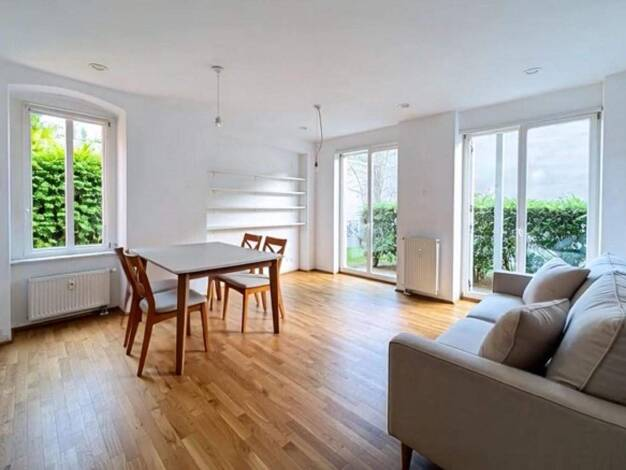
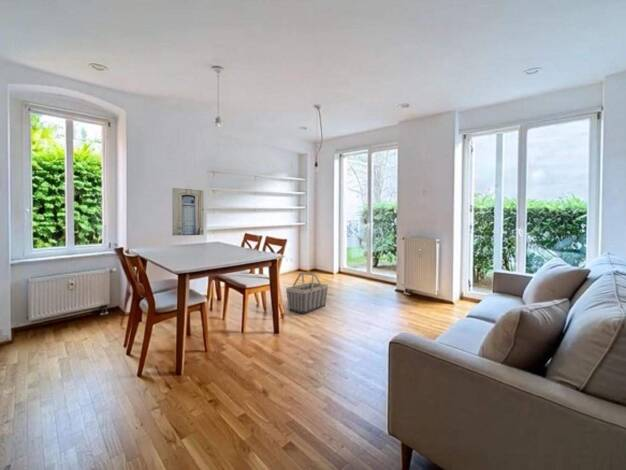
+ wall art [171,187,205,237]
+ basket [285,271,329,315]
